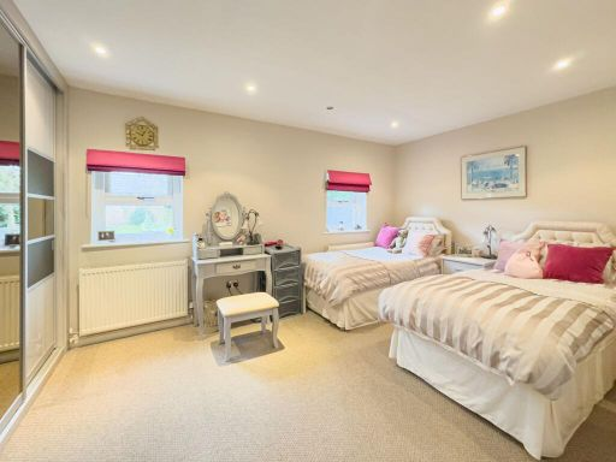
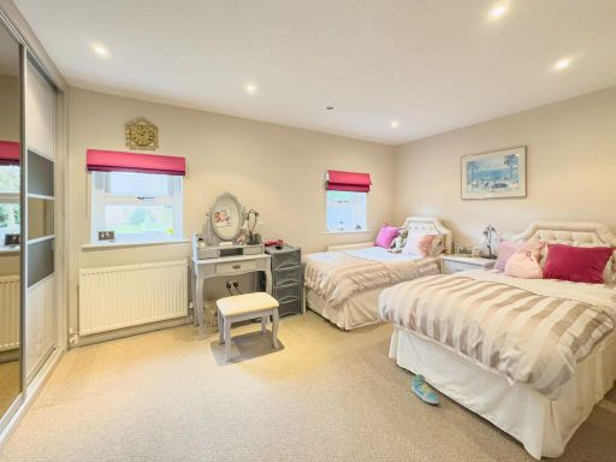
+ sneaker [410,373,440,405]
